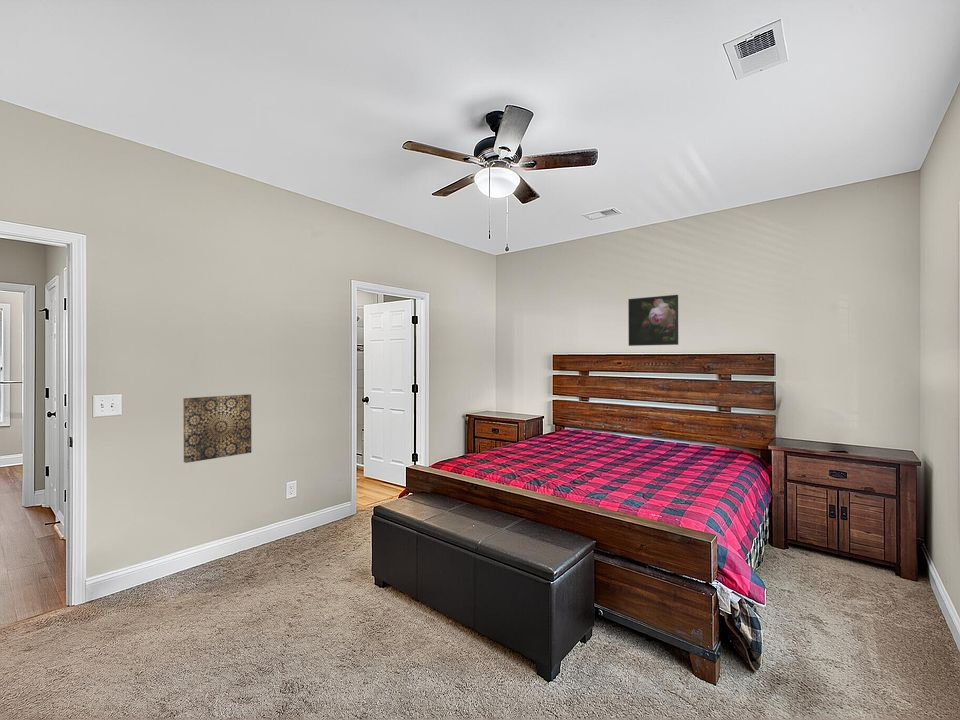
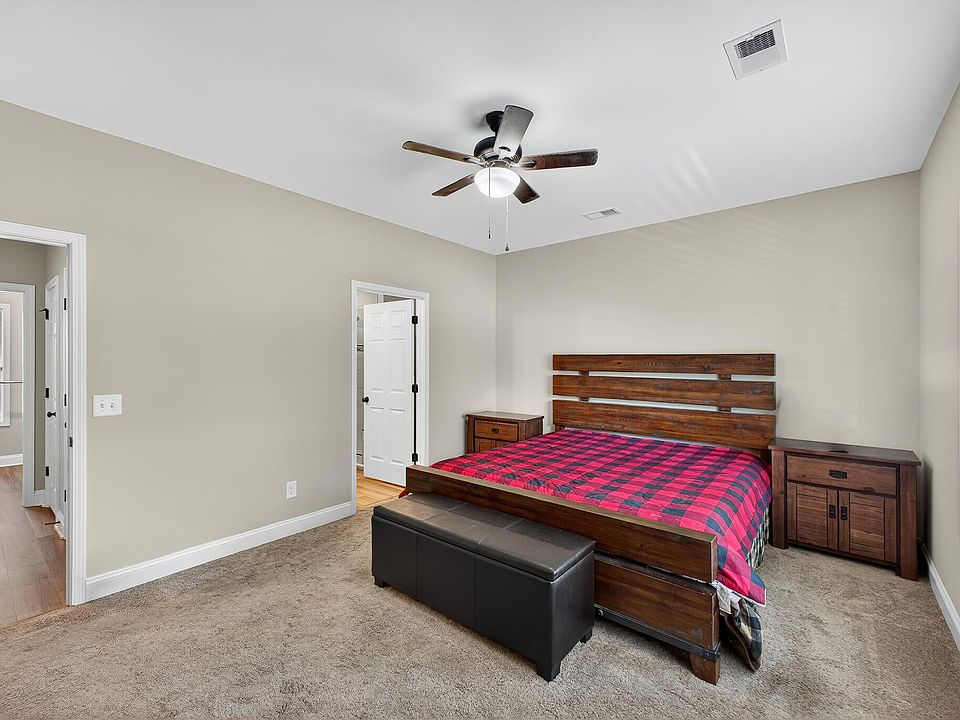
- wall art [182,393,252,464]
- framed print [627,294,679,347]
